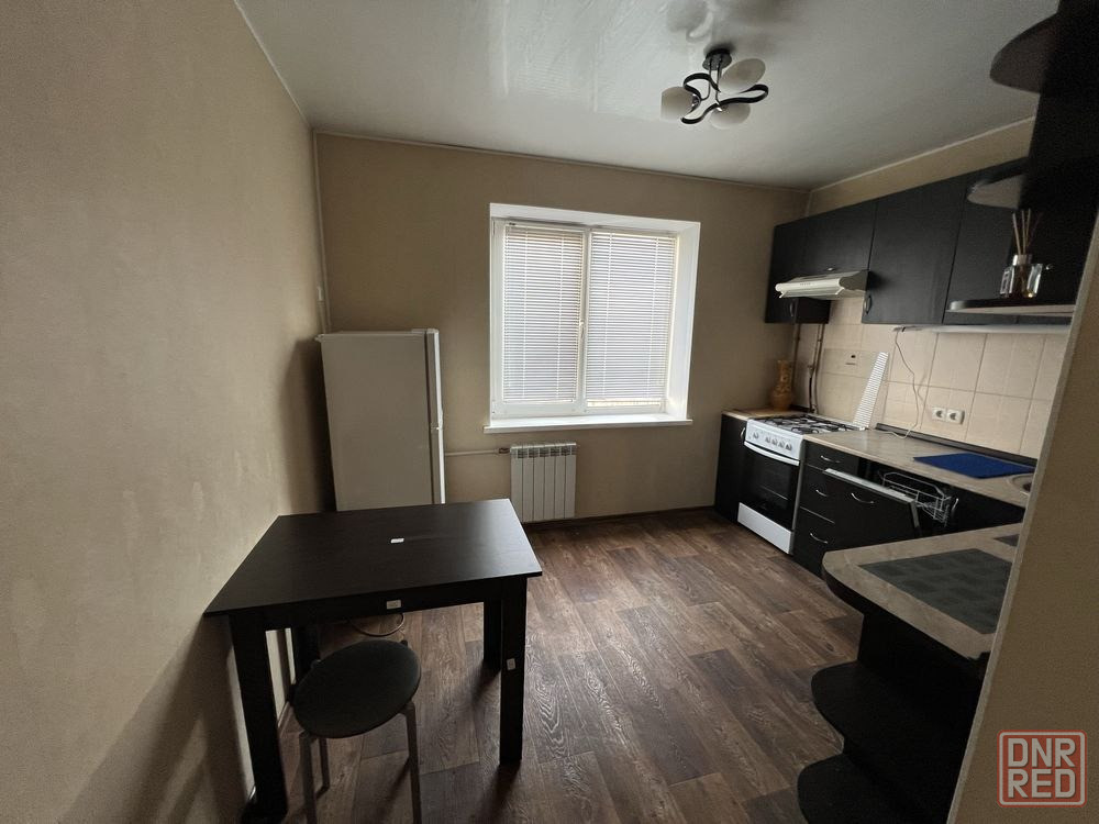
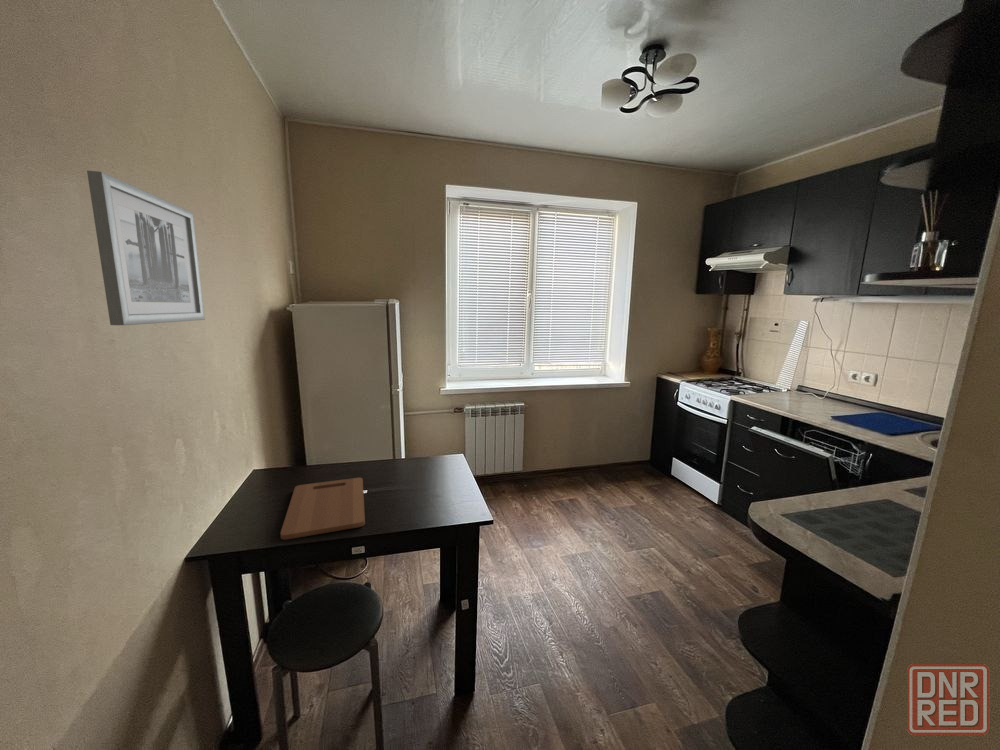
+ wall art [86,170,206,326]
+ cutting board [279,477,366,541]
